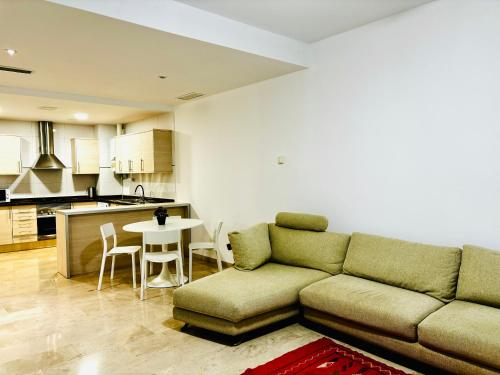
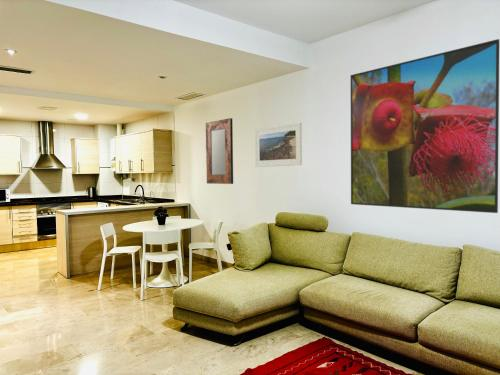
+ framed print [254,122,303,168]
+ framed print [350,38,500,214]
+ home mirror [205,117,234,185]
